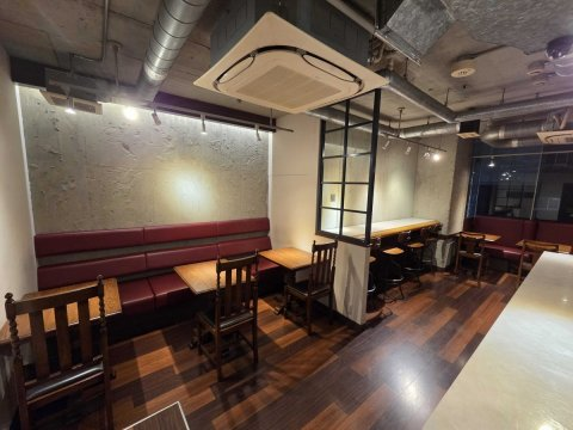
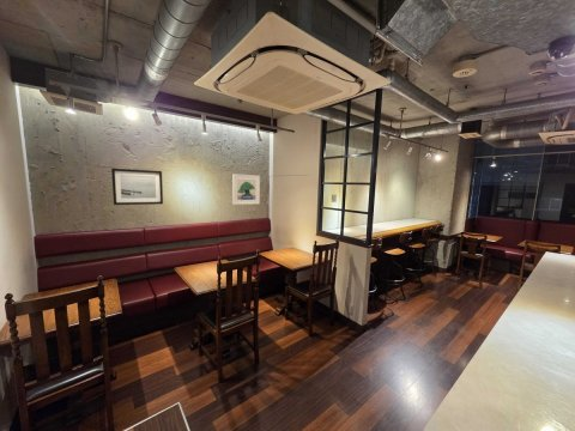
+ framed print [231,172,261,206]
+ wall art [110,168,164,206]
